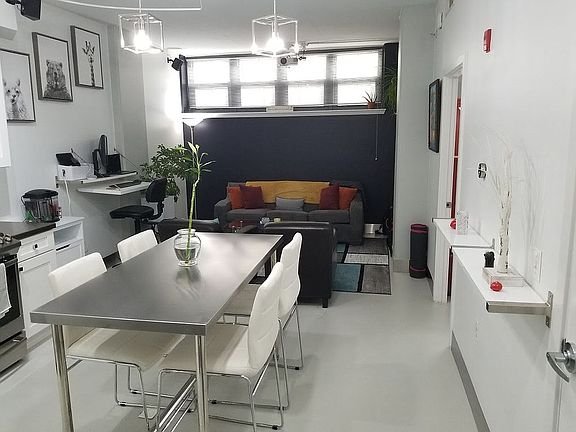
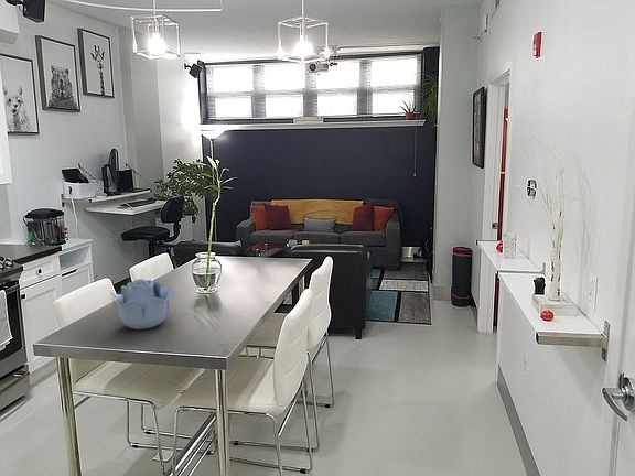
+ decorative bowl [109,278,177,331]
